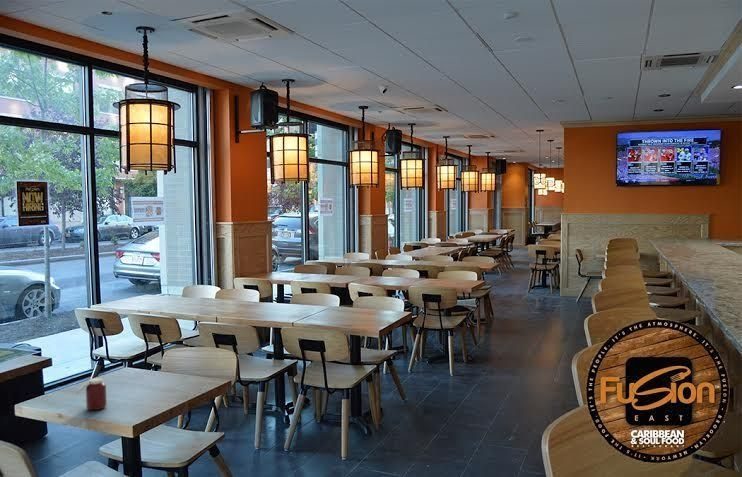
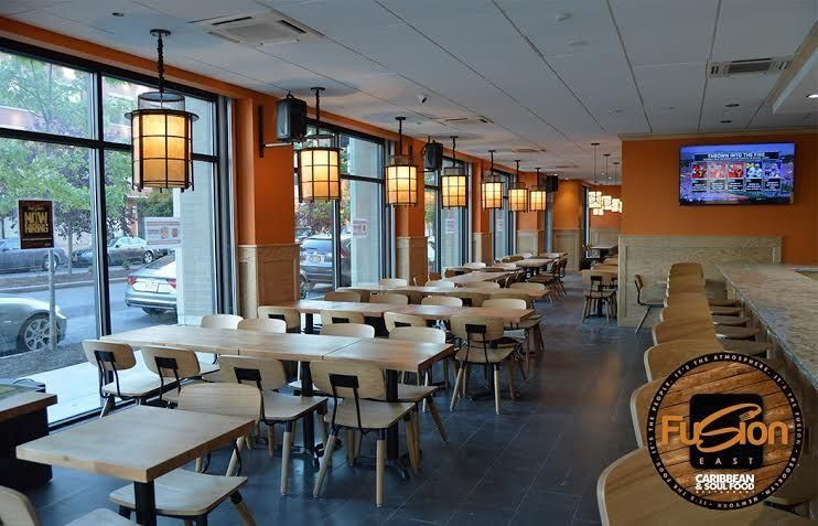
- jar [75,377,108,411]
